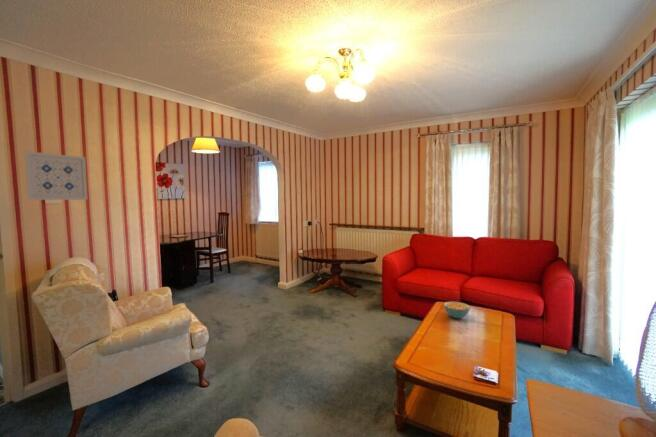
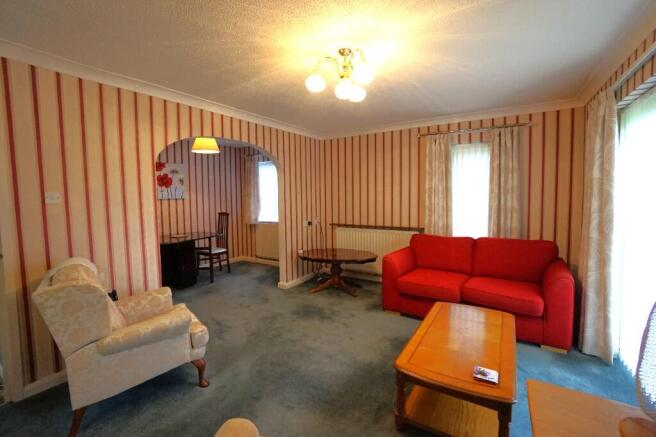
- wall art [24,150,88,201]
- cereal bowl [443,301,471,319]
